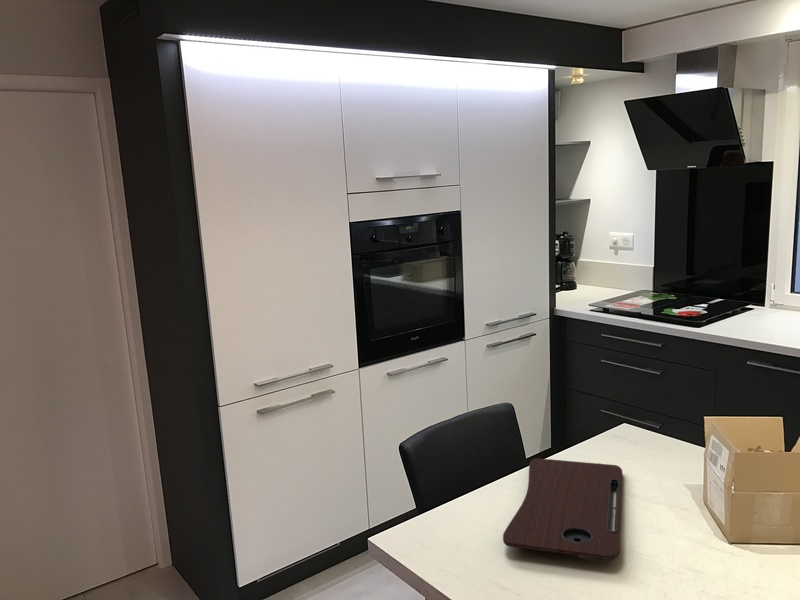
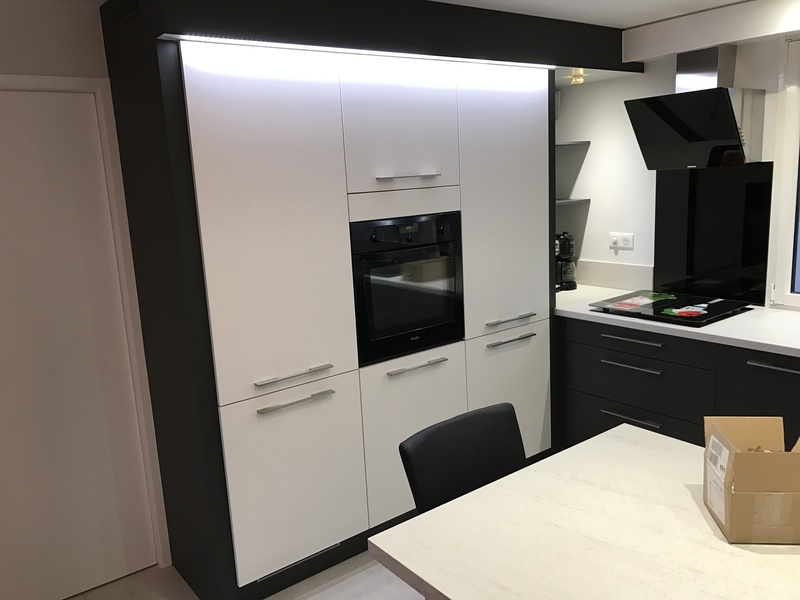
- cutting board [502,457,623,561]
